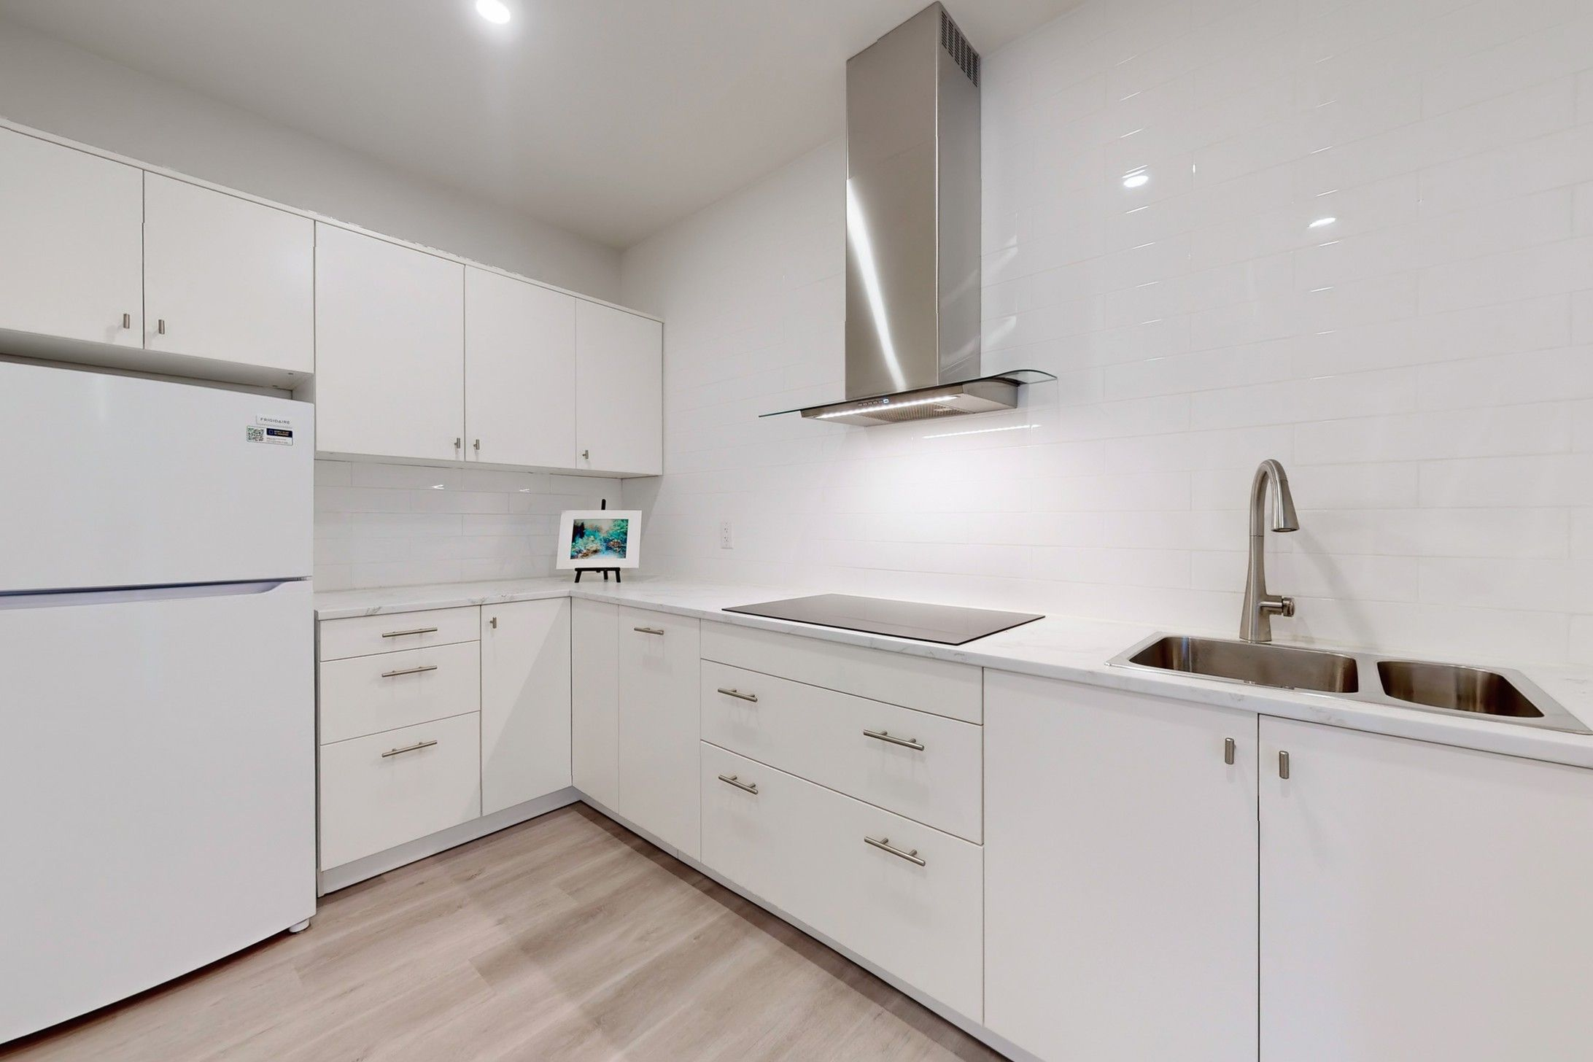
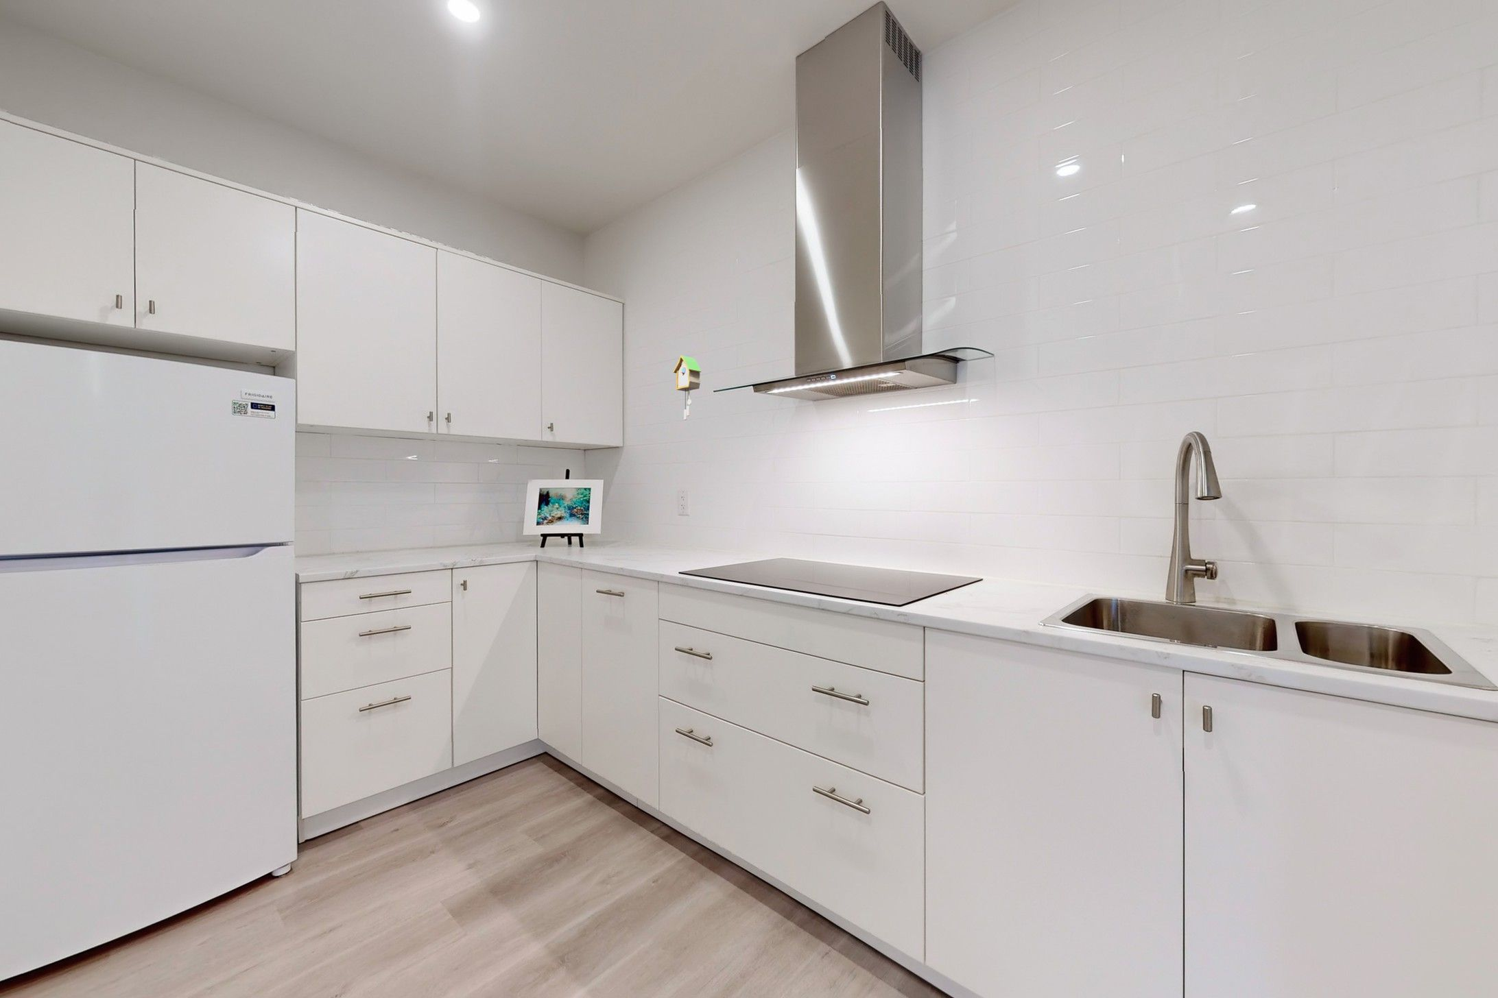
+ cuckoo clock [673,354,702,421]
